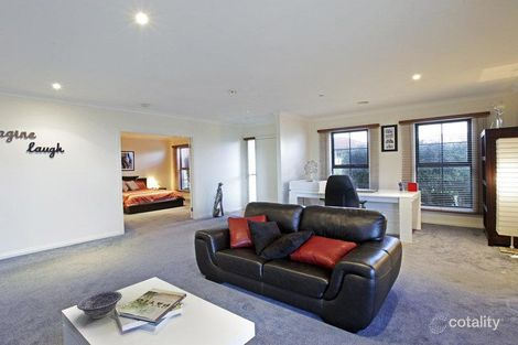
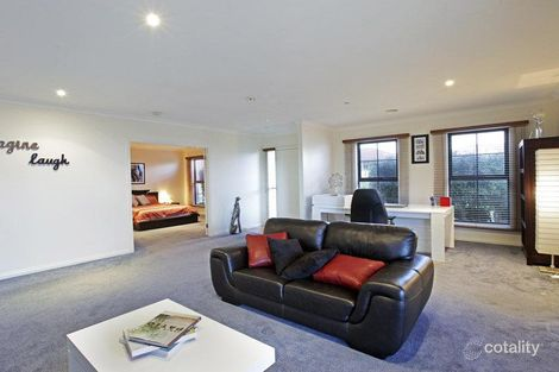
- decorative bowl [76,290,123,320]
